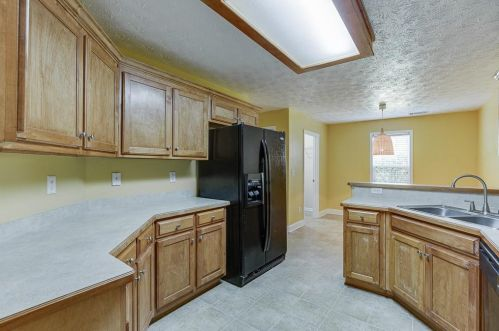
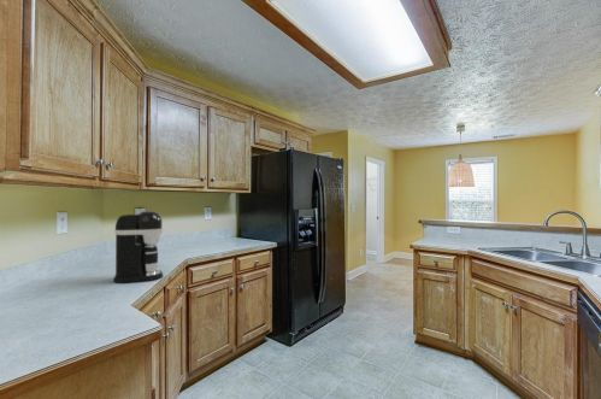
+ coffee maker [112,210,164,284]
